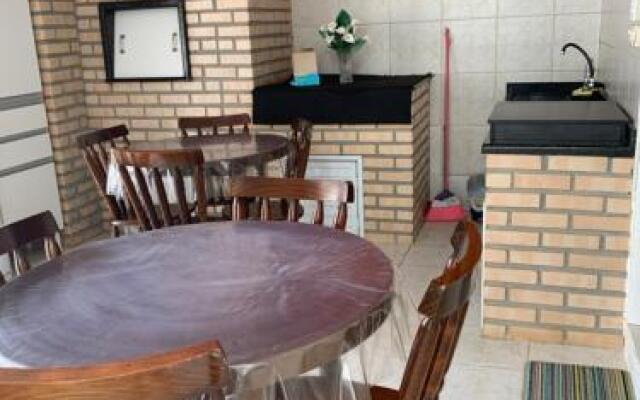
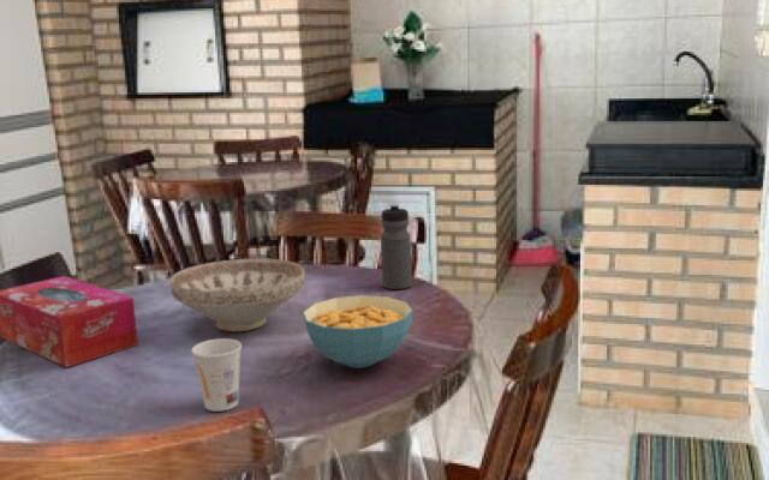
+ decorative bowl [168,257,306,332]
+ tissue box [0,275,139,368]
+ cereal bowl [302,294,415,370]
+ cup [190,337,243,413]
+ water bottle [380,203,413,290]
